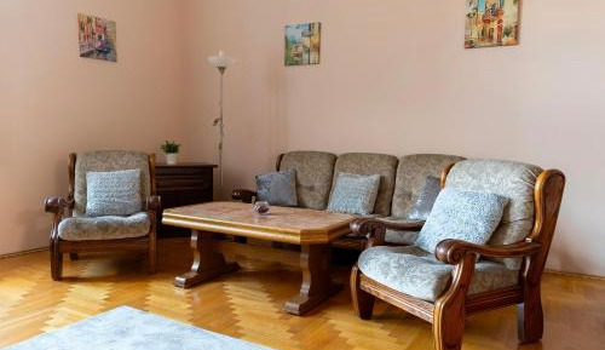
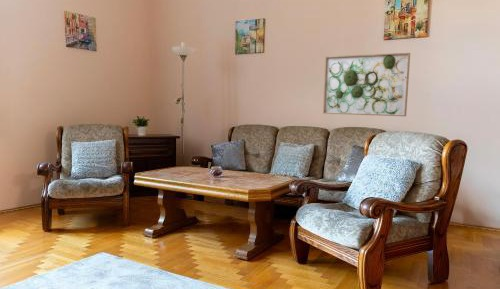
+ wall art [322,52,411,117]
